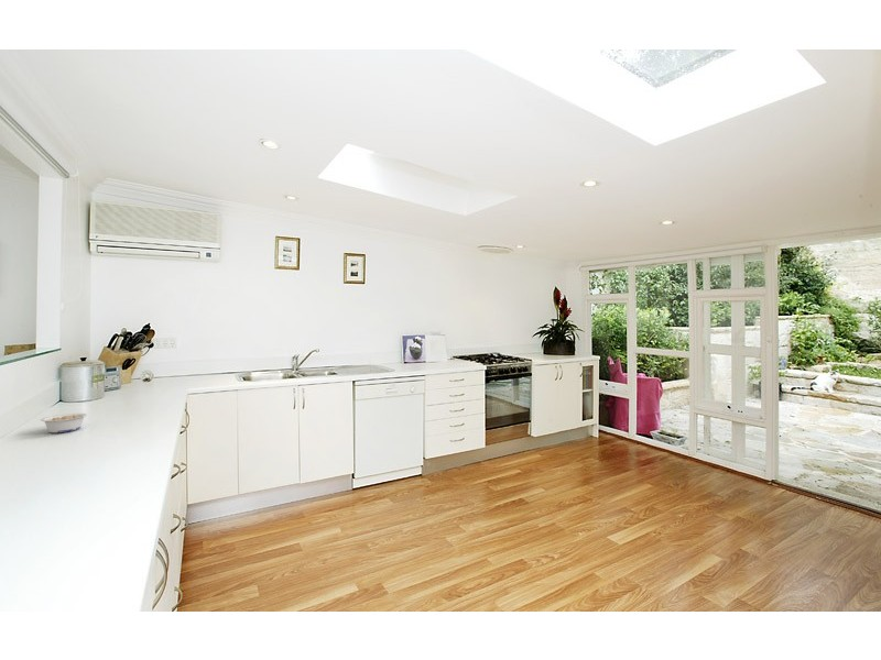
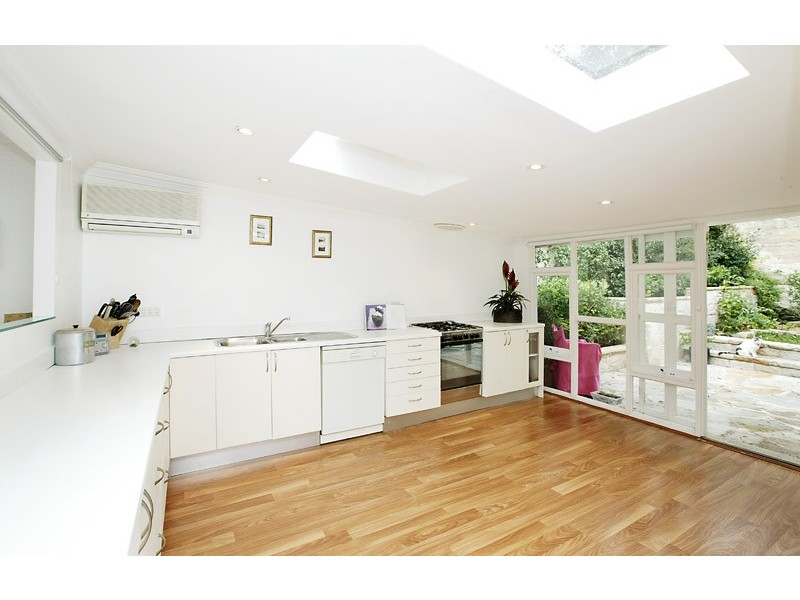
- legume [41,413,88,433]
